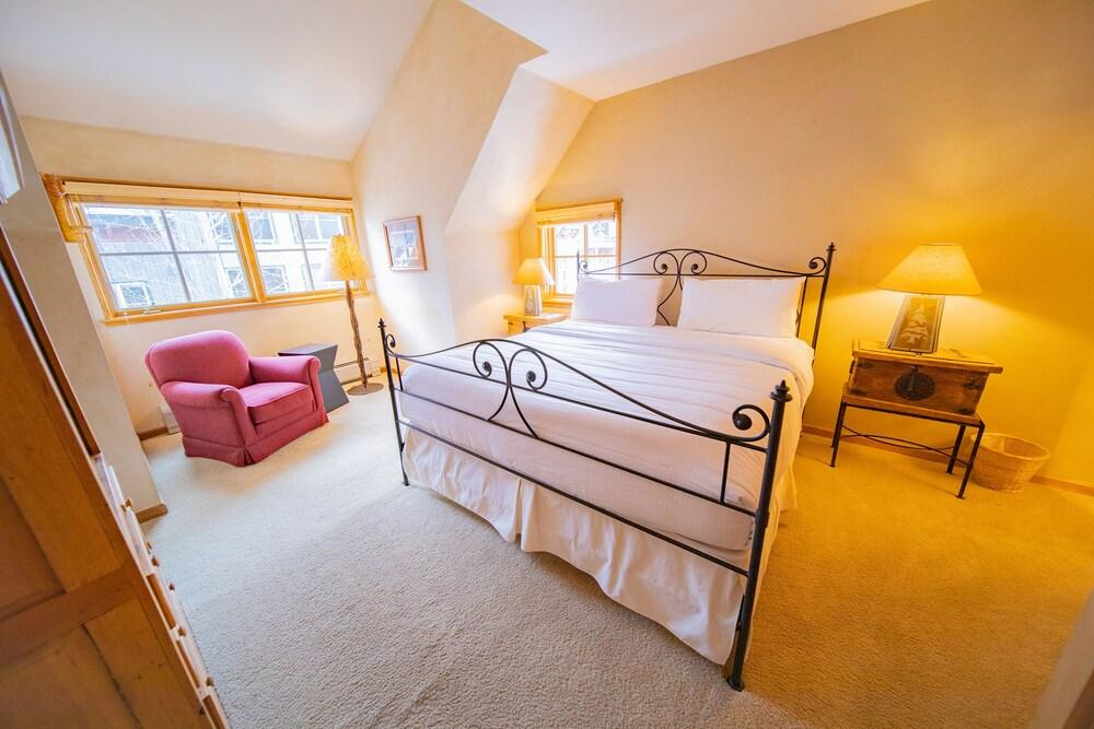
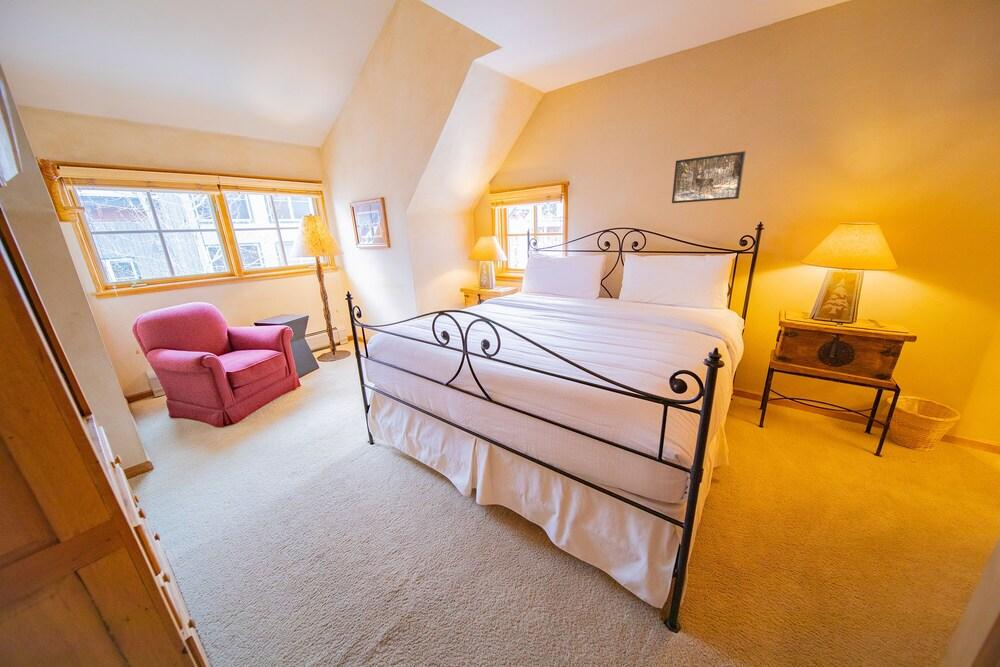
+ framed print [671,150,747,204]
